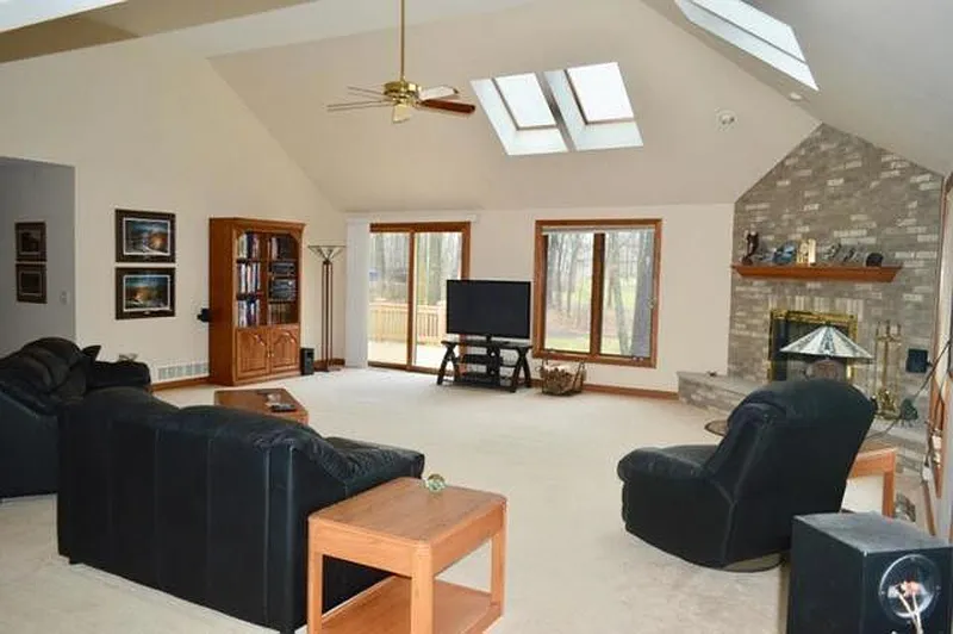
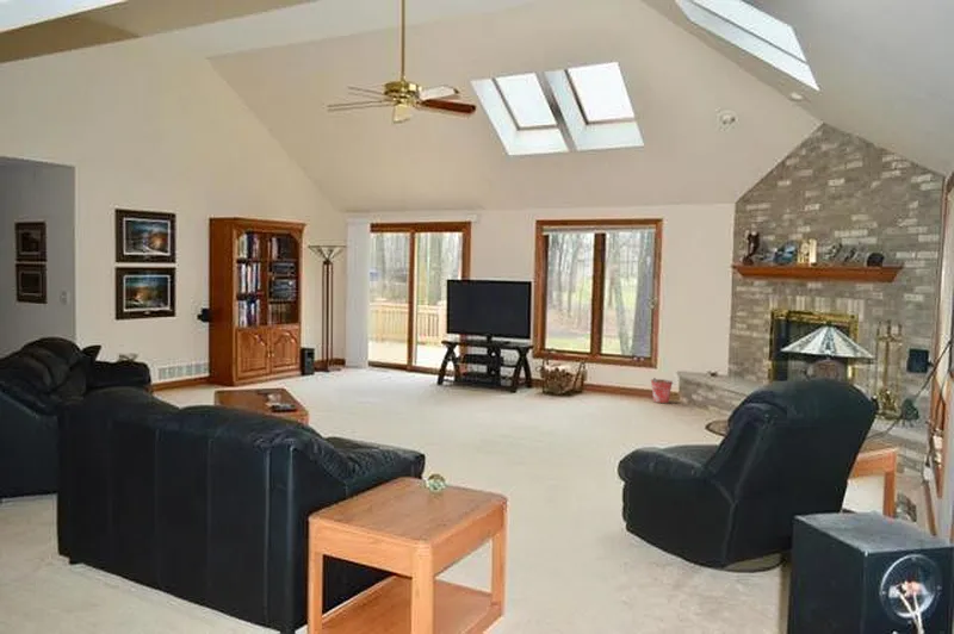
+ bucket [650,377,675,404]
